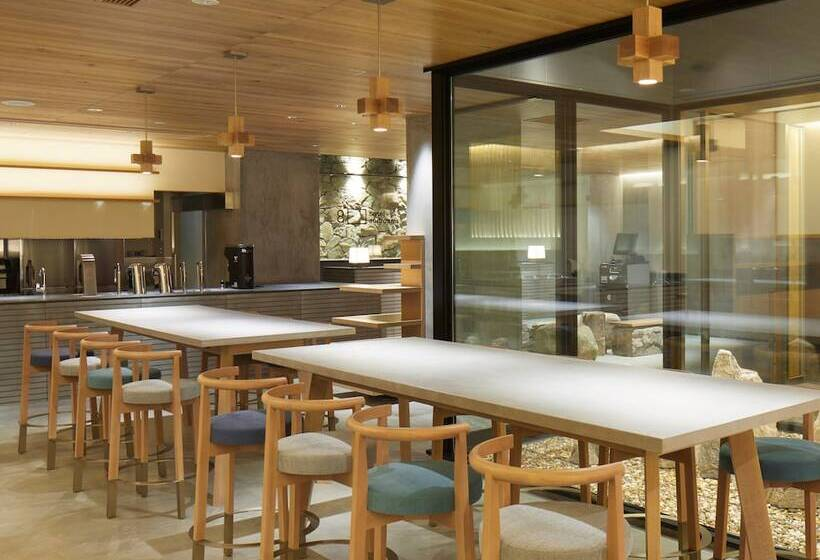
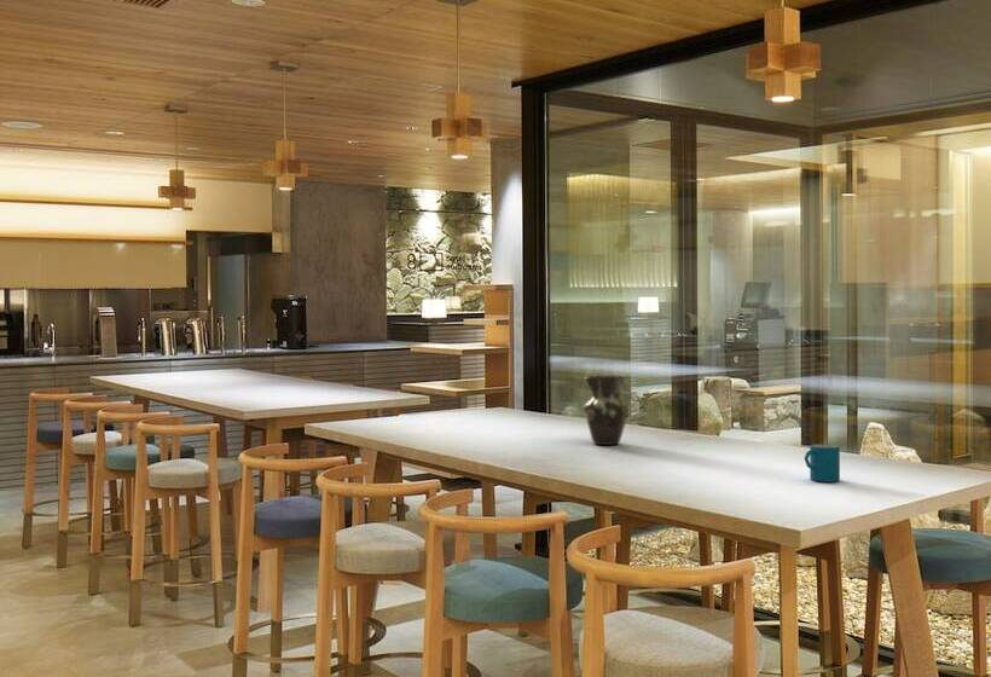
+ vase [583,374,631,446]
+ mug [804,442,841,484]
